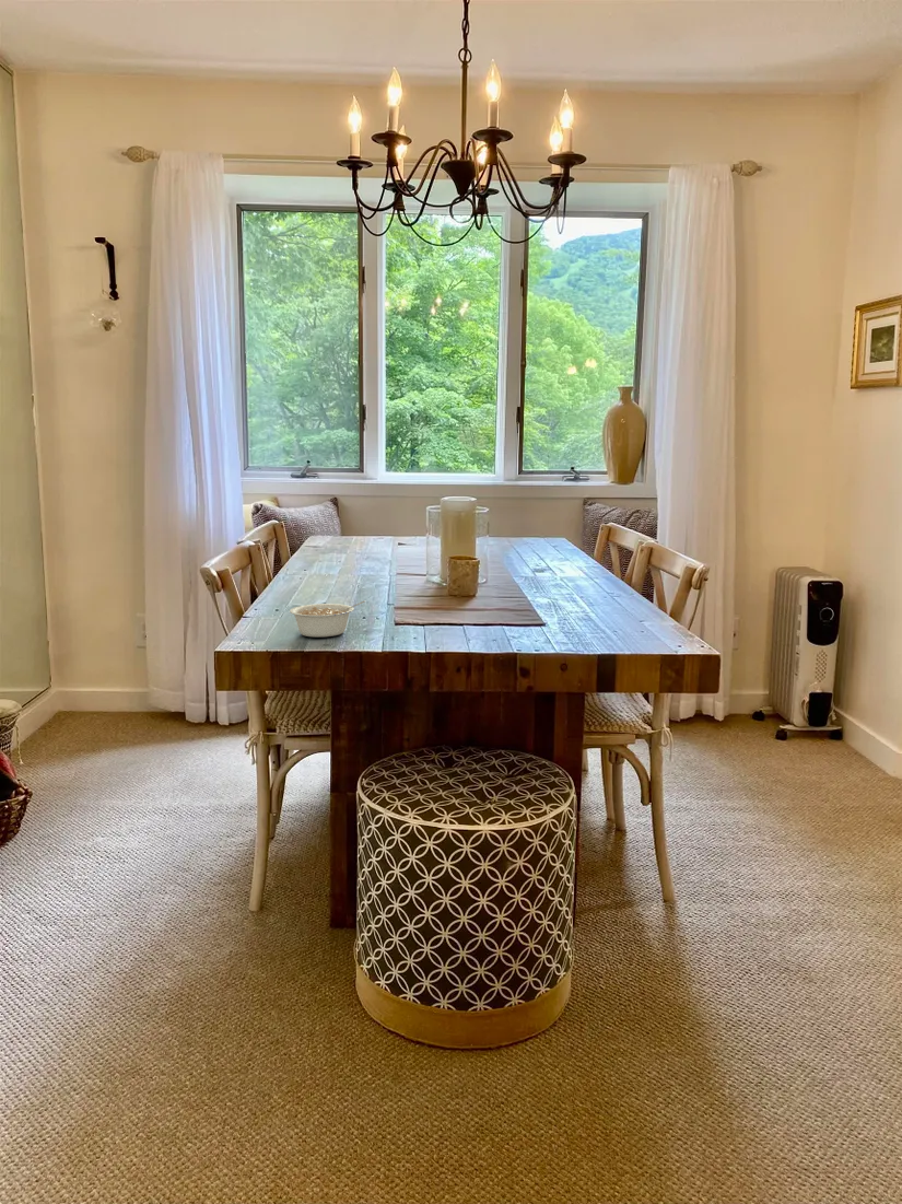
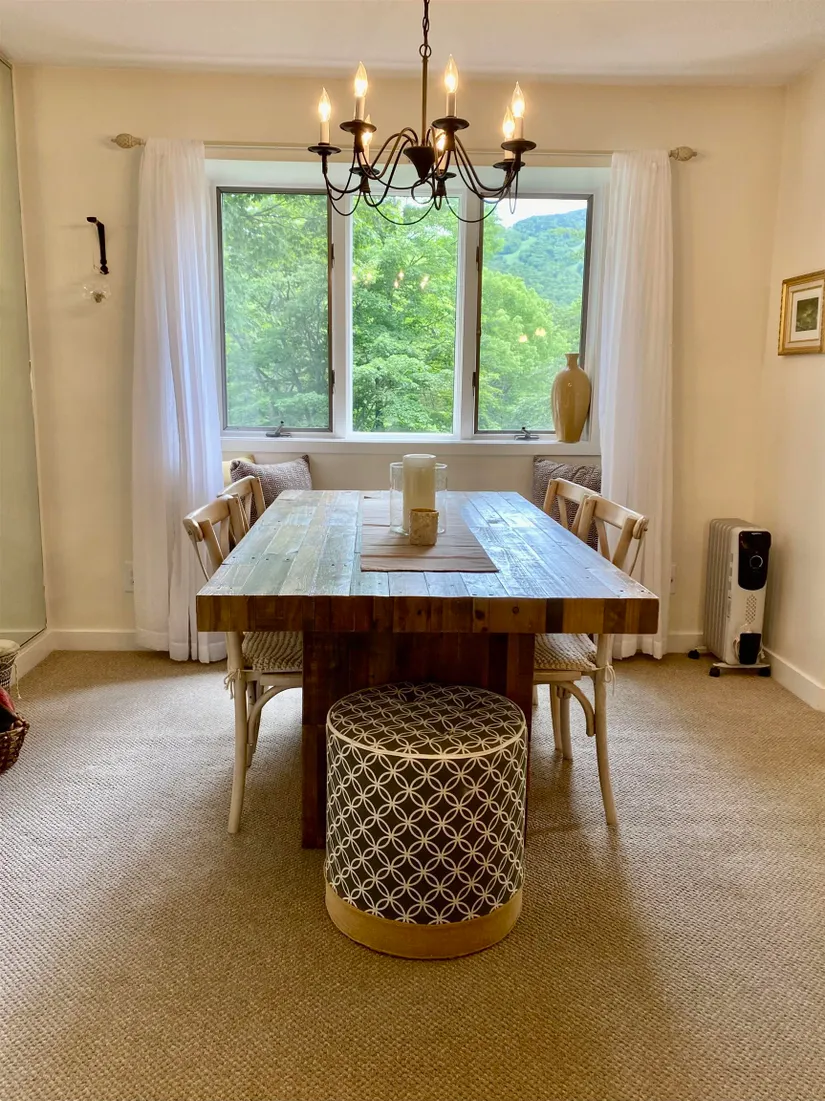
- legume [289,600,366,639]
